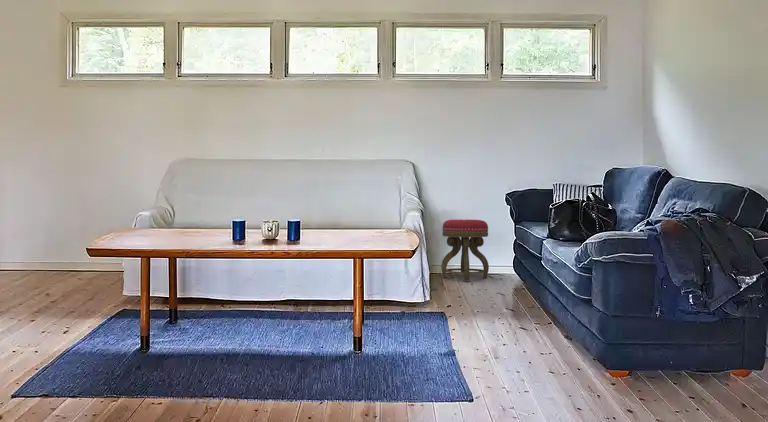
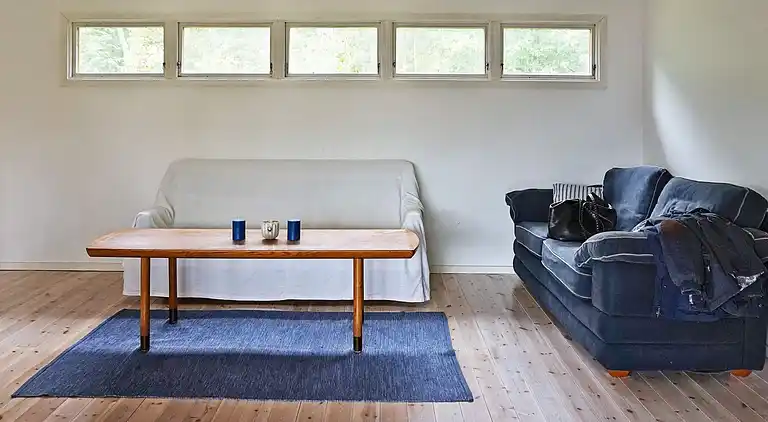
- stool [440,219,490,281]
